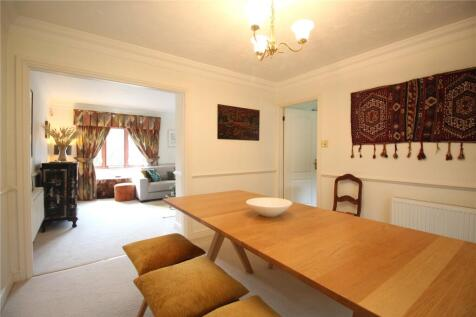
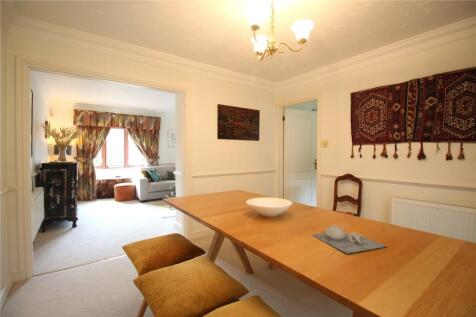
+ teapot [310,224,388,255]
